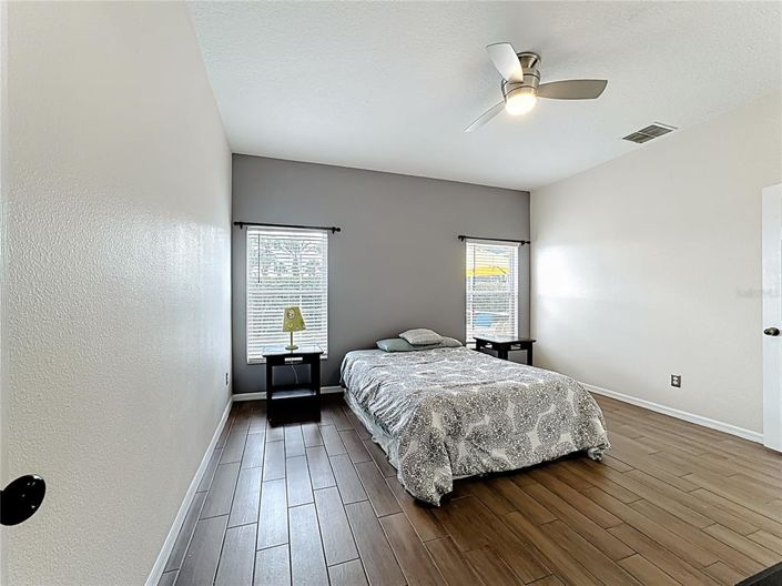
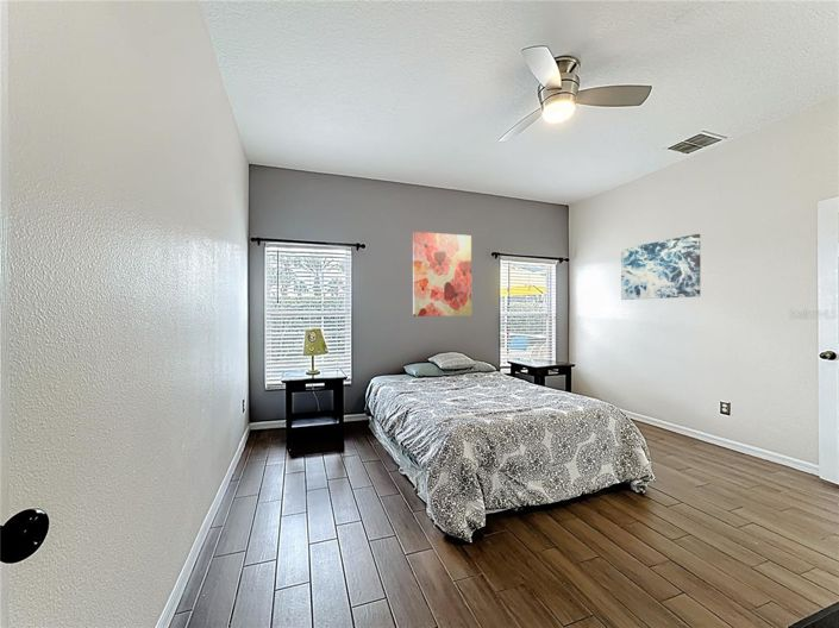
+ wall art [412,231,472,318]
+ wall art [620,233,701,301]
